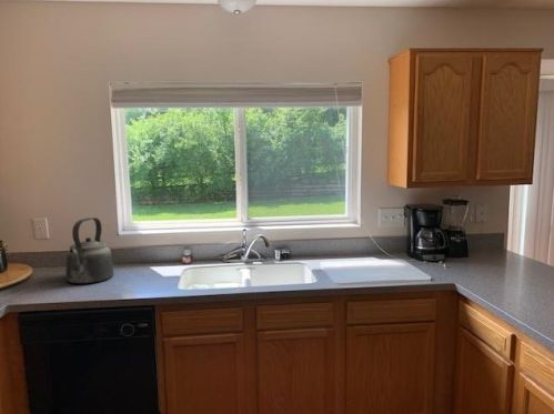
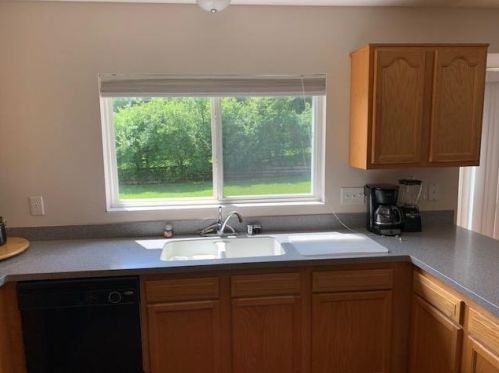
- kettle [64,216,114,284]
